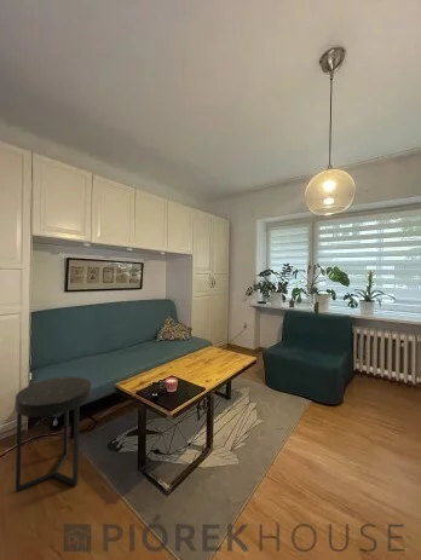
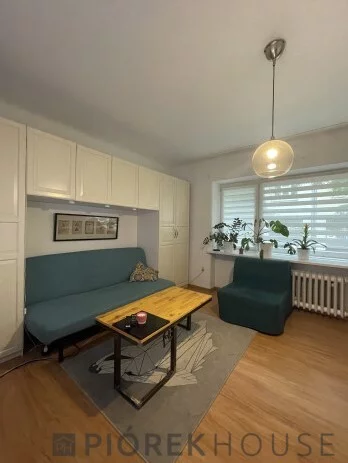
- side table [15,375,92,493]
